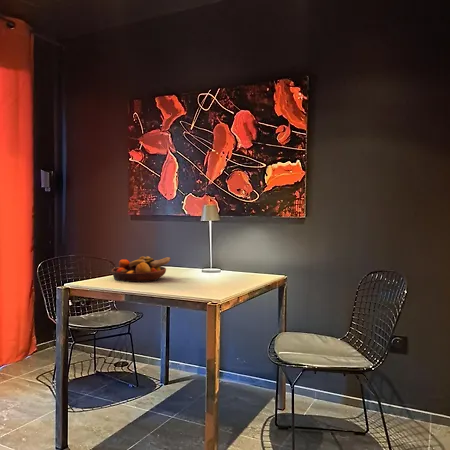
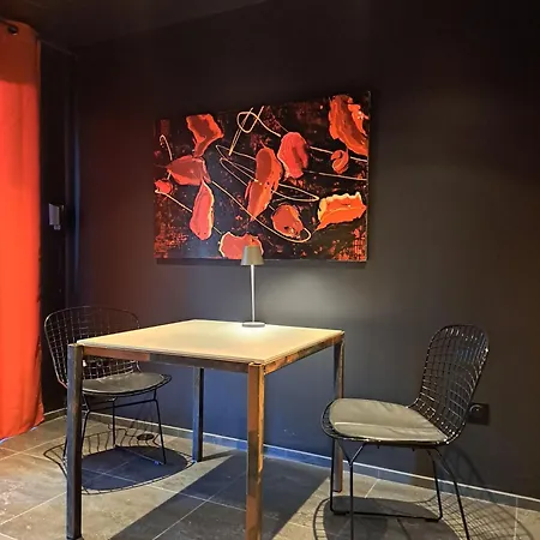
- fruit bowl [110,255,172,283]
